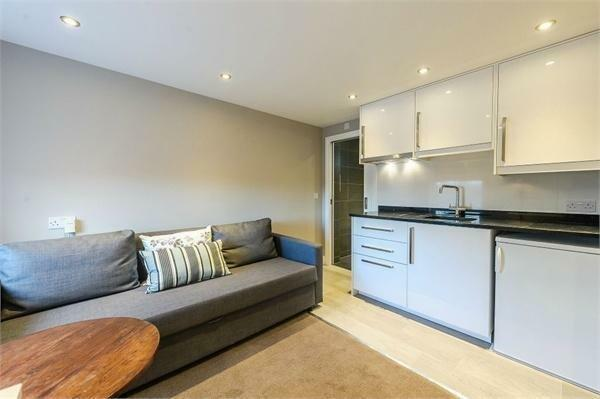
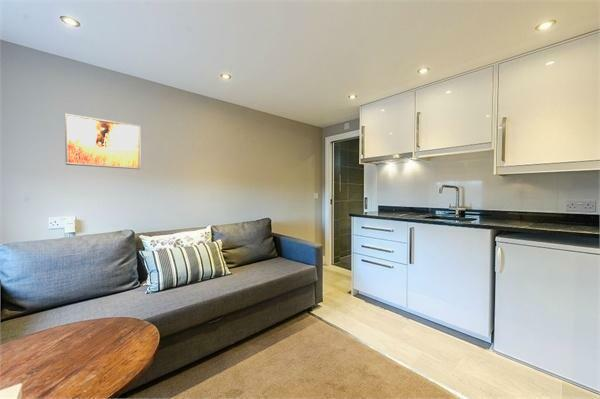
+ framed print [64,113,142,170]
